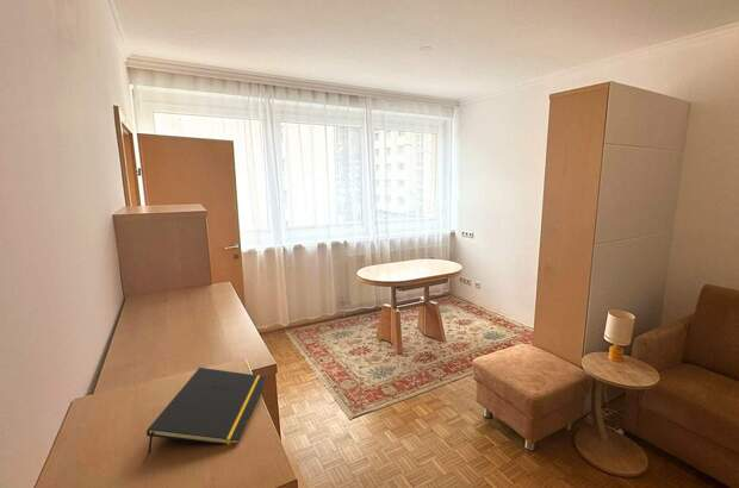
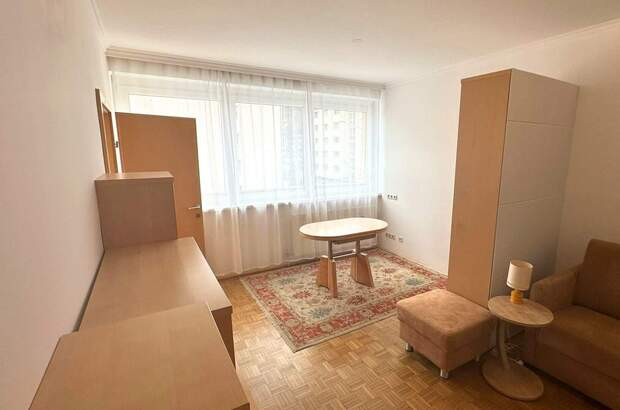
- notepad [145,367,267,453]
